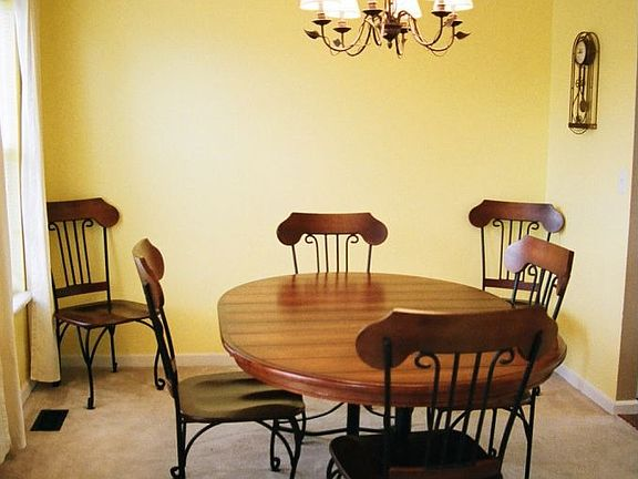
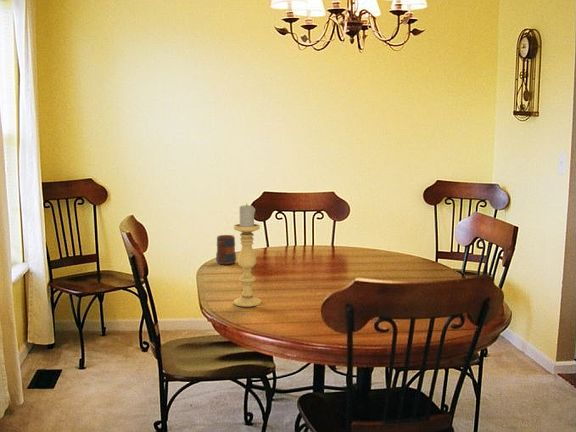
+ candle holder [233,203,262,308]
+ mug [215,234,237,265]
